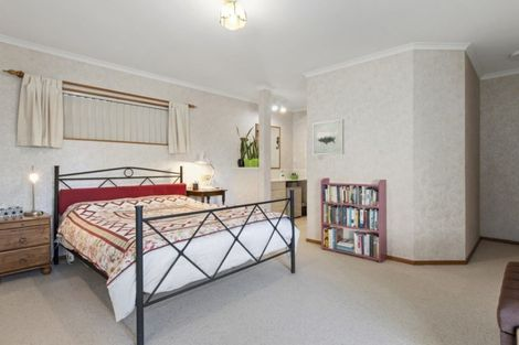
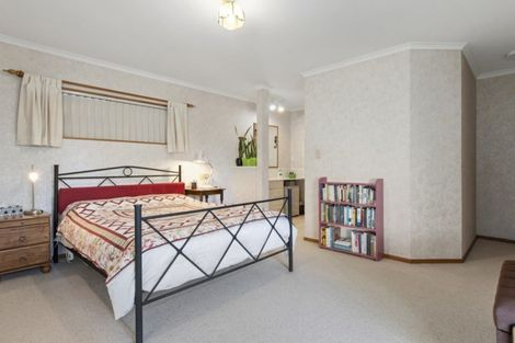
- wall art [311,118,345,157]
